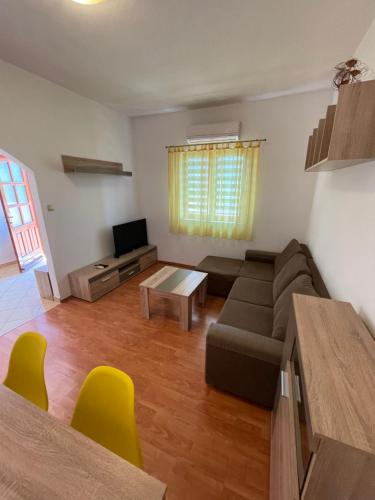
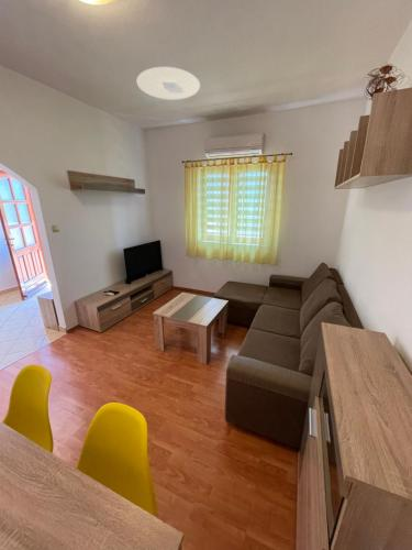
+ ceiling light [136,66,201,101]
